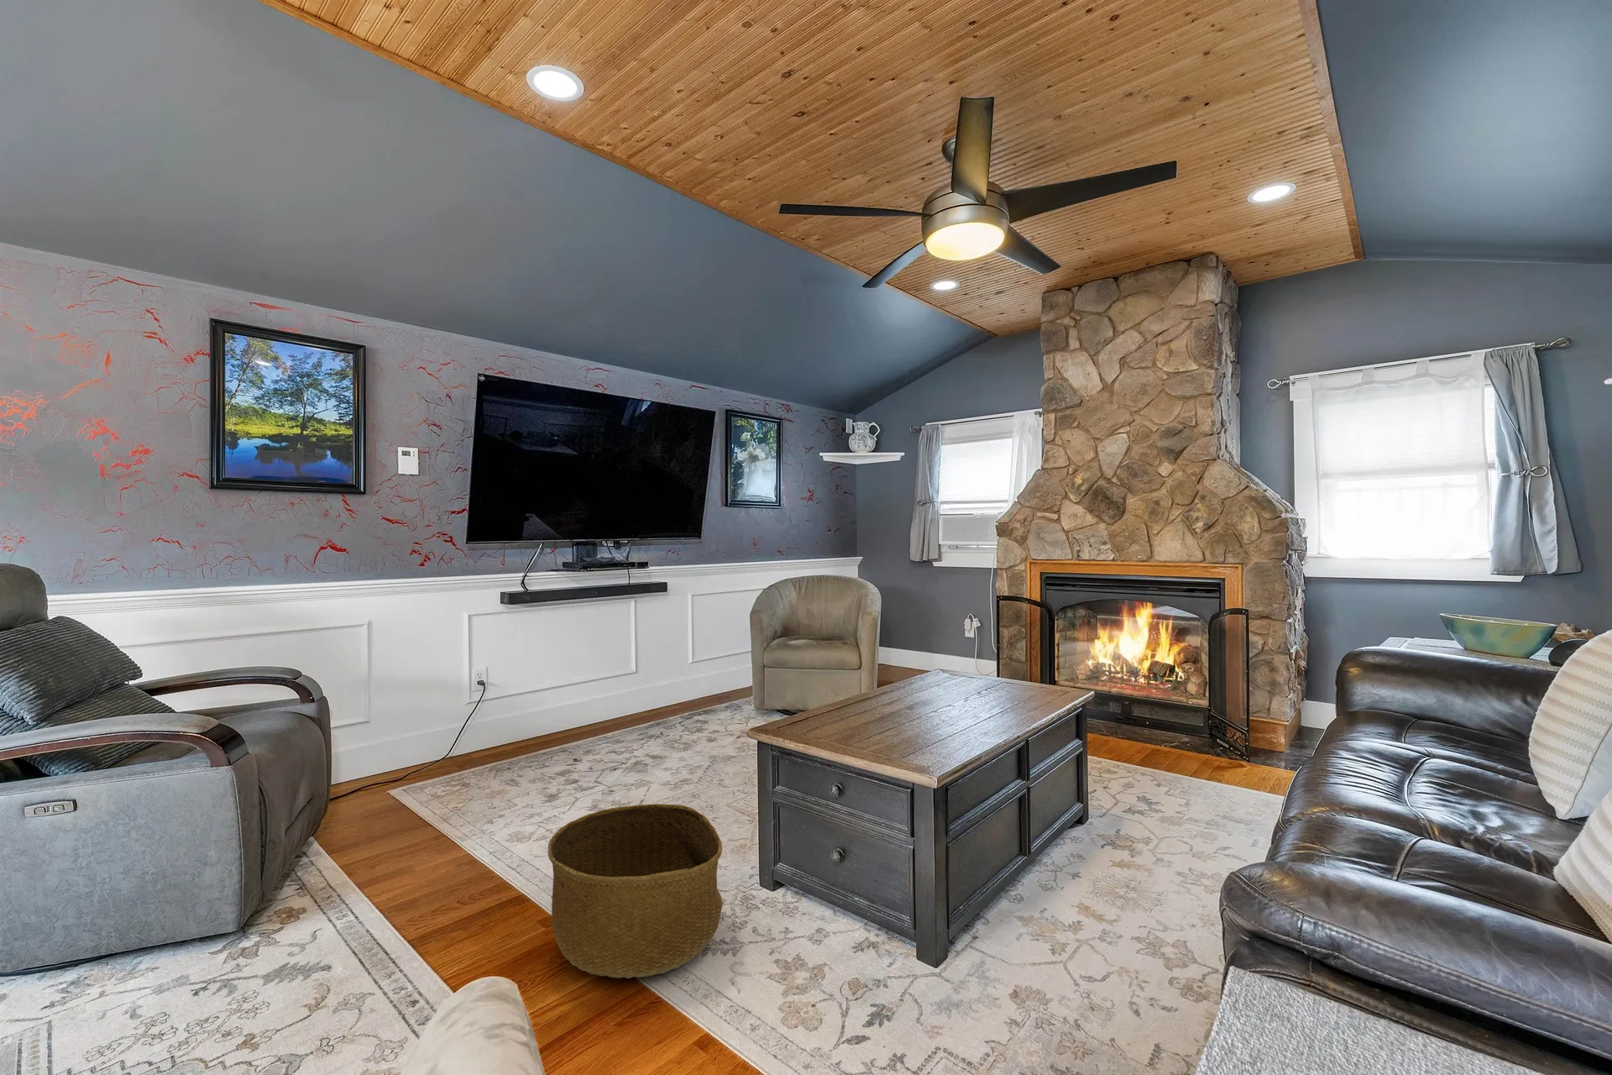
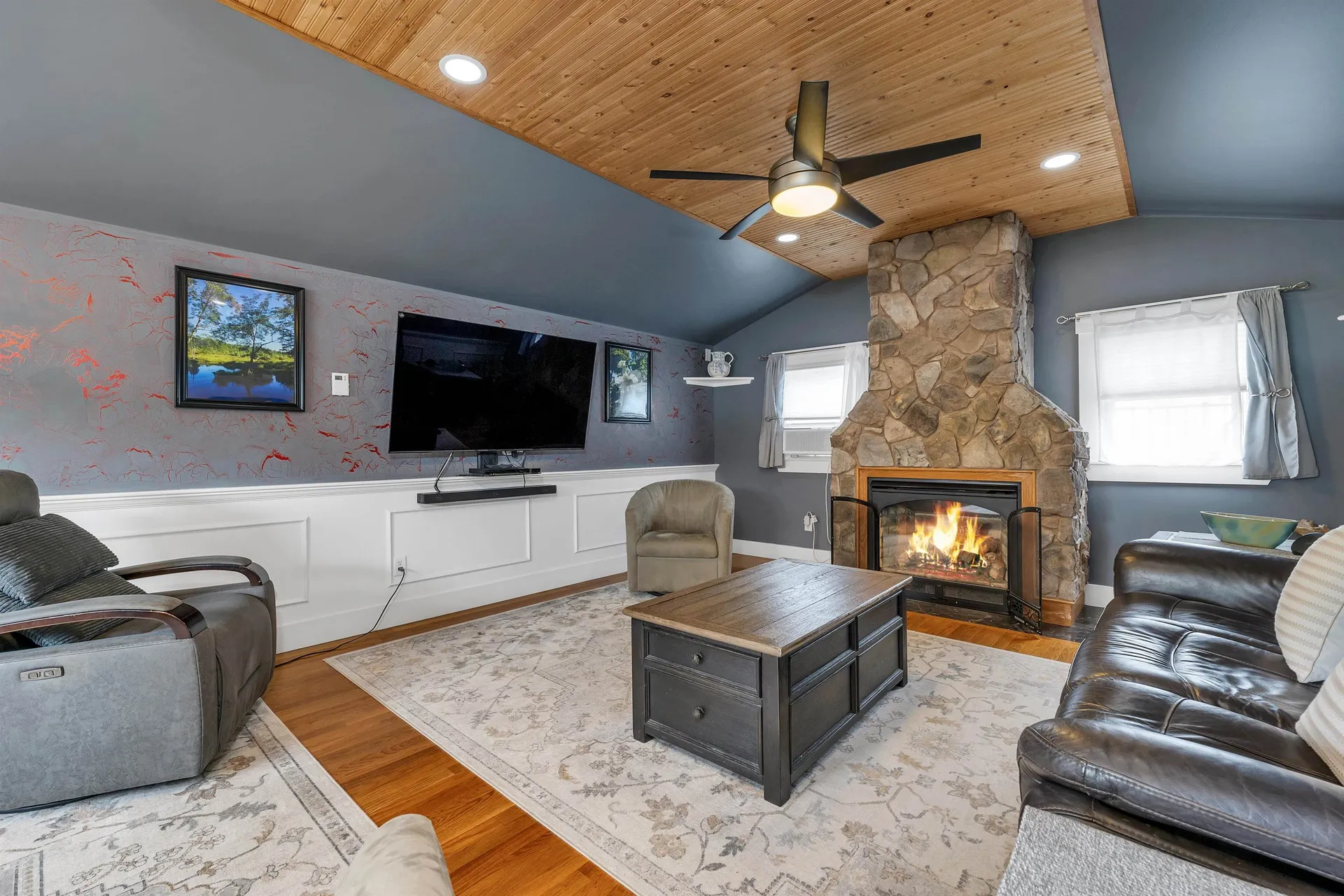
- basket [547,803,723,979]
